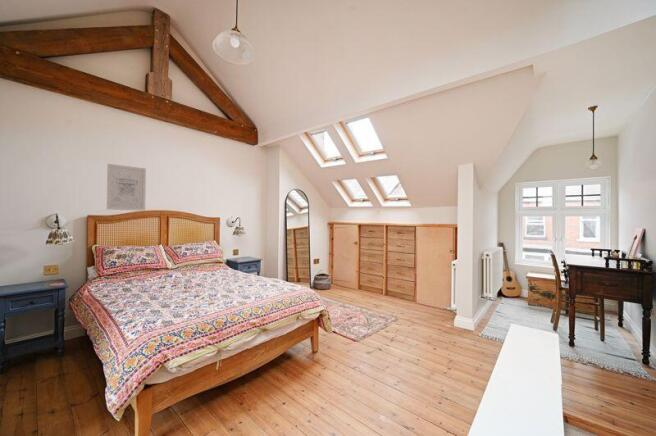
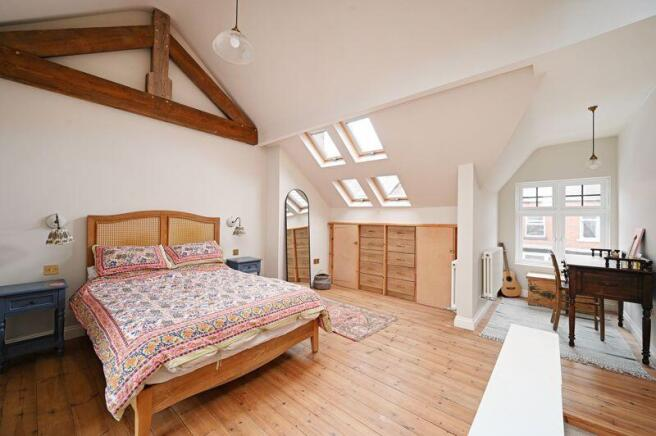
- wall art [106,163,147,212]
